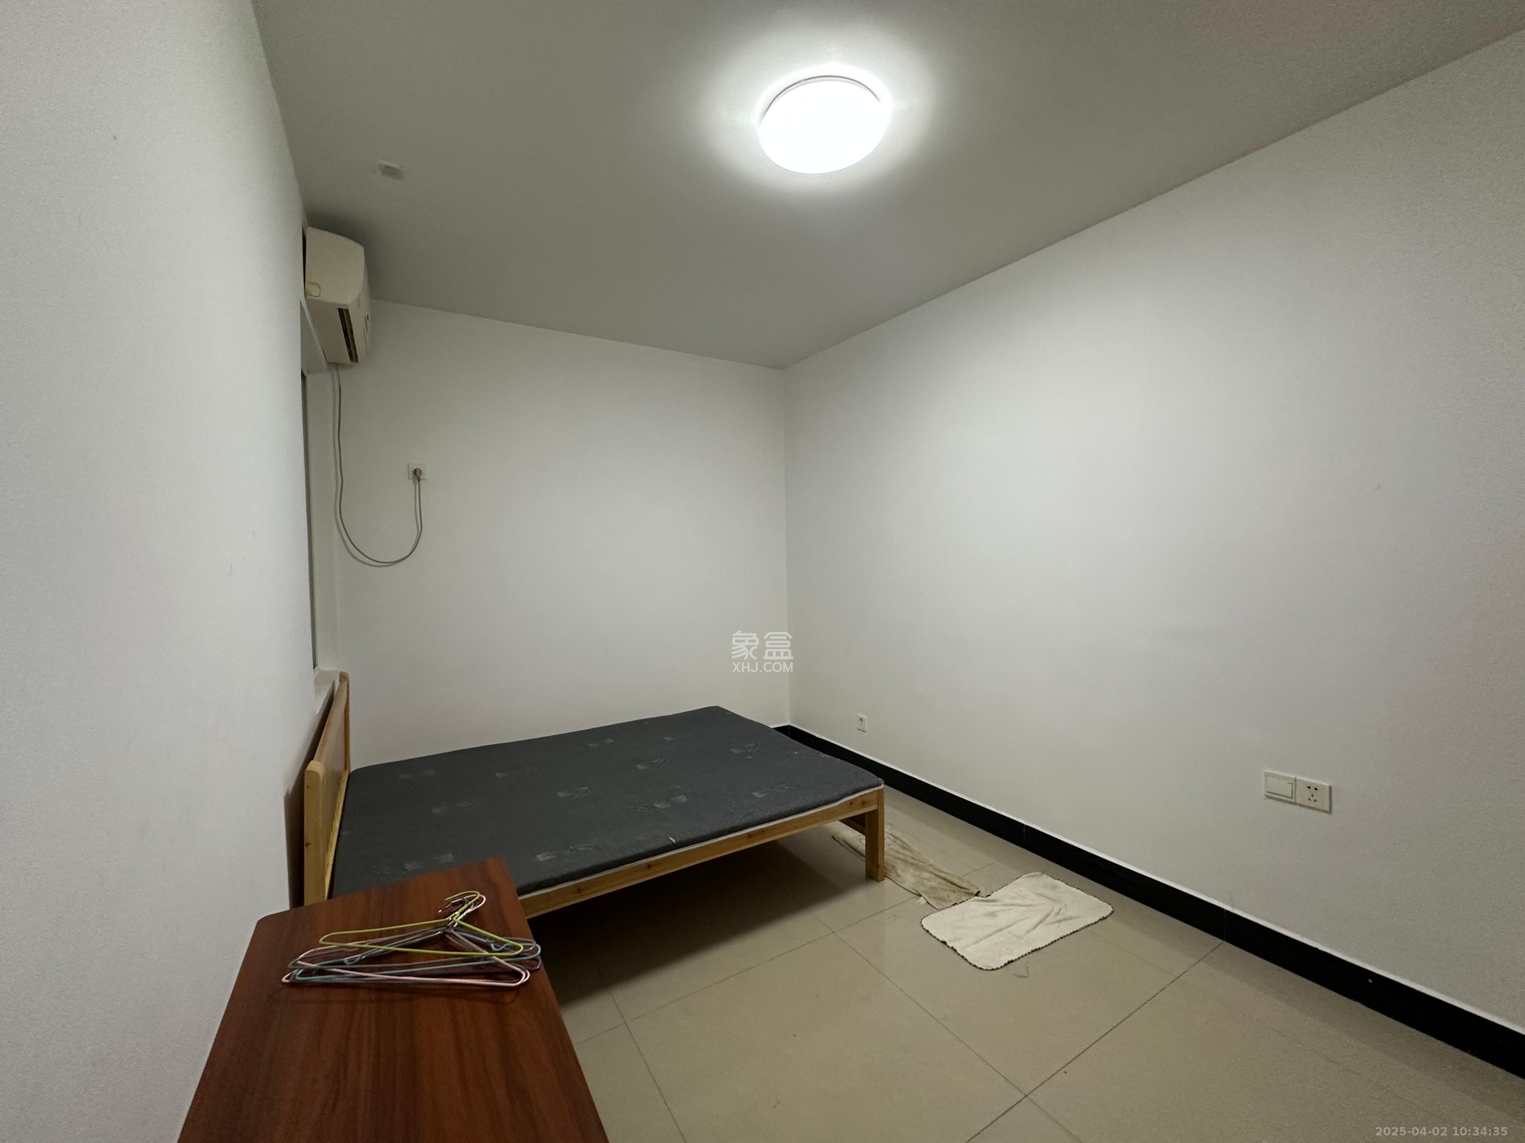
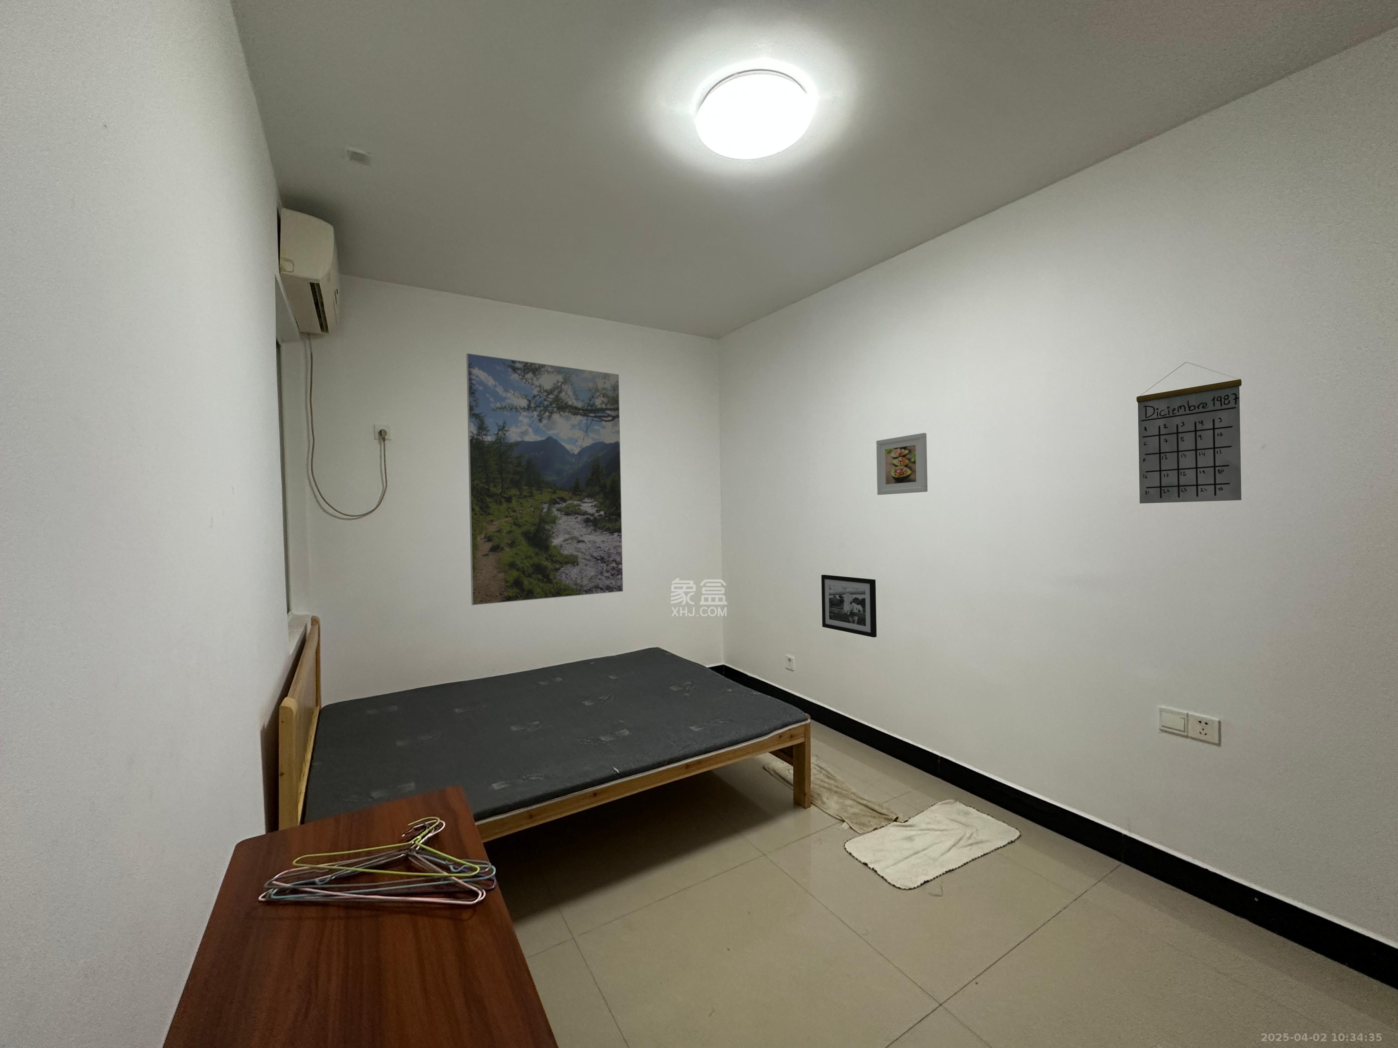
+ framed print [876,433,928,495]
+ picture frame [821,575,877,637]
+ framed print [466,352,623,605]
+ calendar [1136,361,1242,504]
